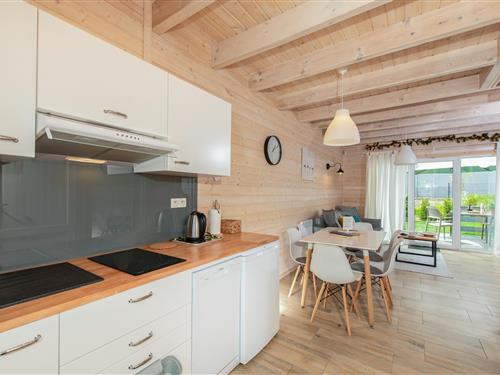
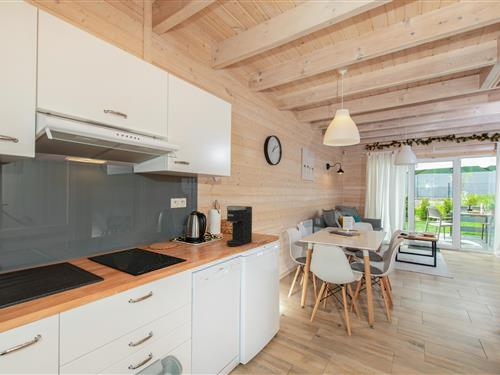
+ coffee maker [226,205,253,248]
